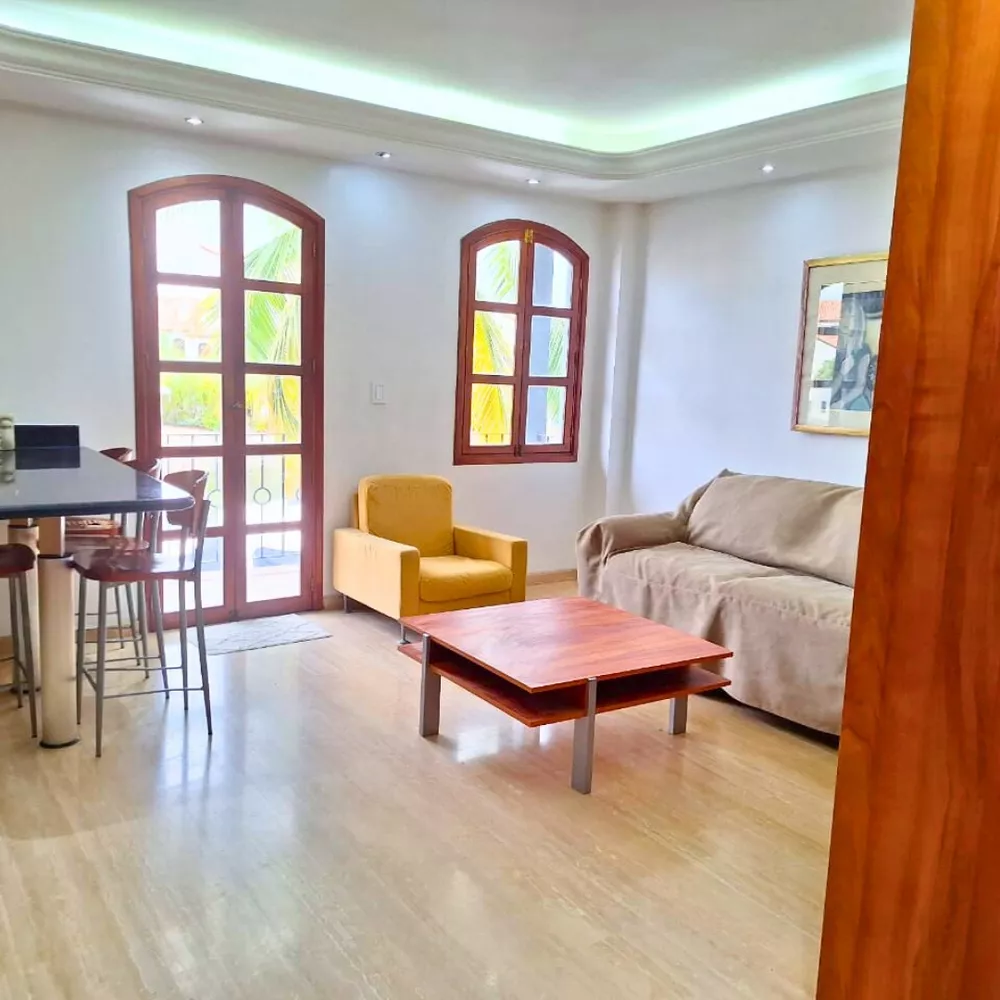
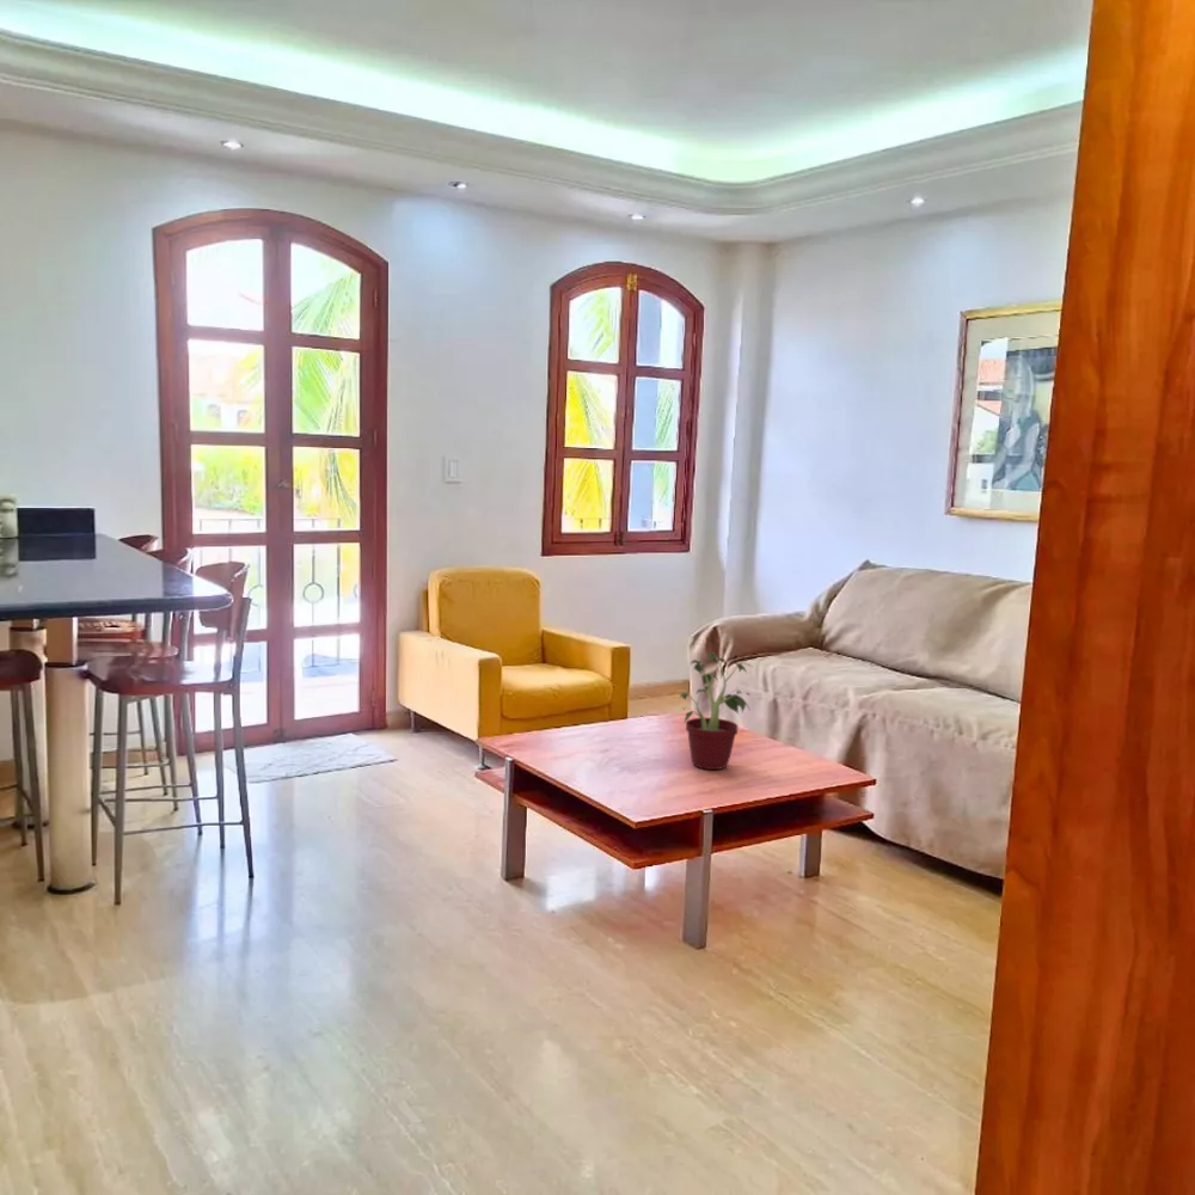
+ potted plant [679,651,754,771]
